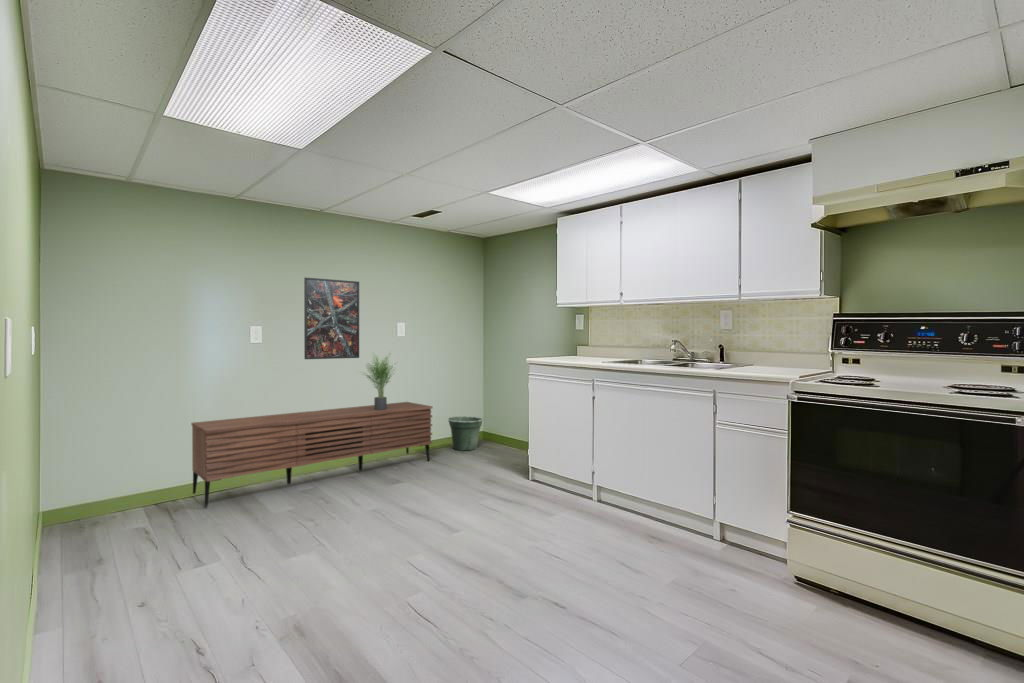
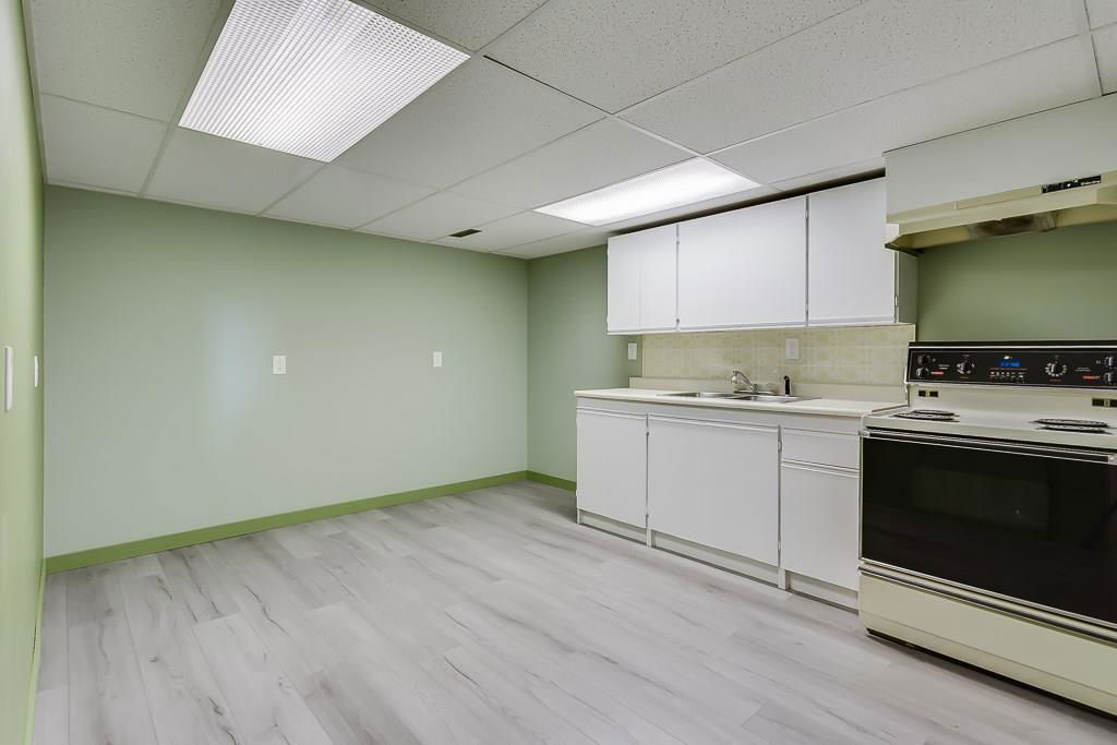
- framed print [303,277,360,360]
- flower pot [447,415,484,452]
- sideboard [191,401,434,507]
- potted plant [357,351,398,410]
